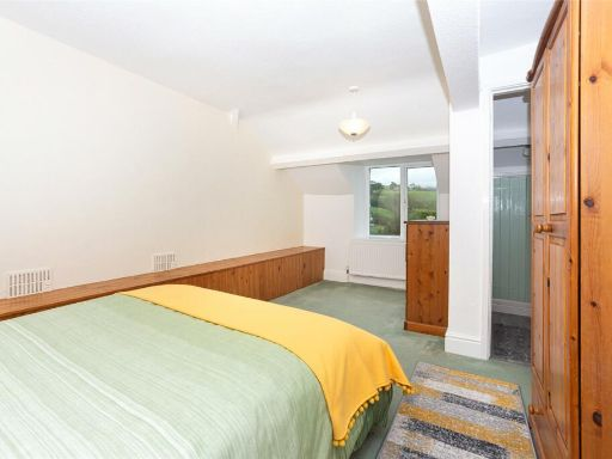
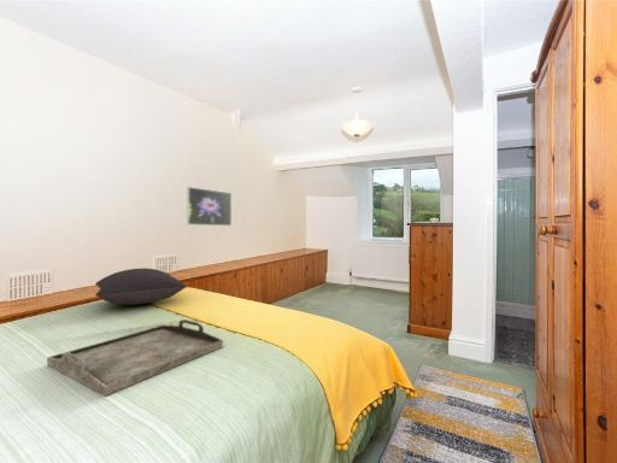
+ serving tray [46,318,224,397]
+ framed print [186,186,233,227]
+ pillow [94,268,188,306]
